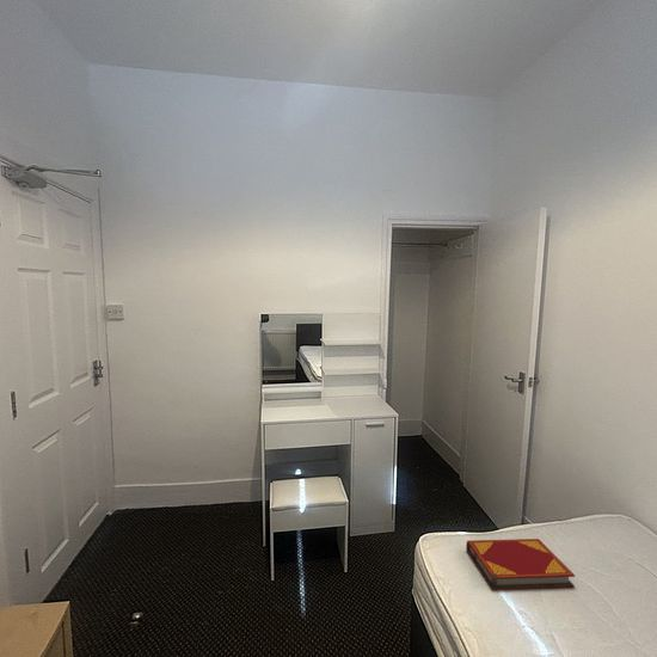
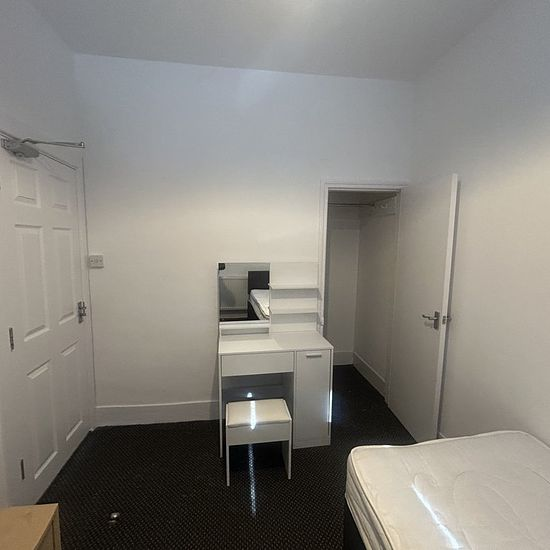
- hardback book [465,538,576,590]
